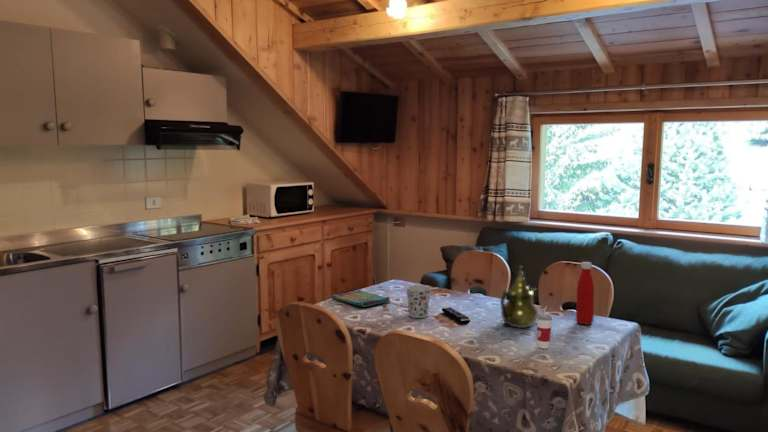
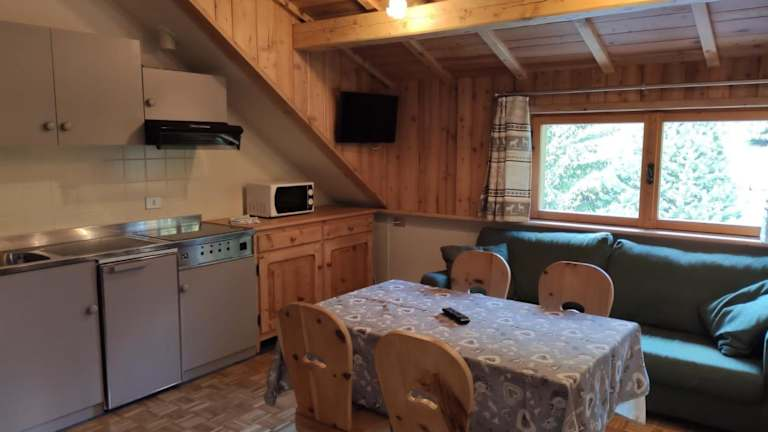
- bottle [575,261,595,326]
- dish towel [331,289,391,308]
- teapot [499,265,539,329]
- cup [536,305,553,350]
- cup [405,284,432,319]
